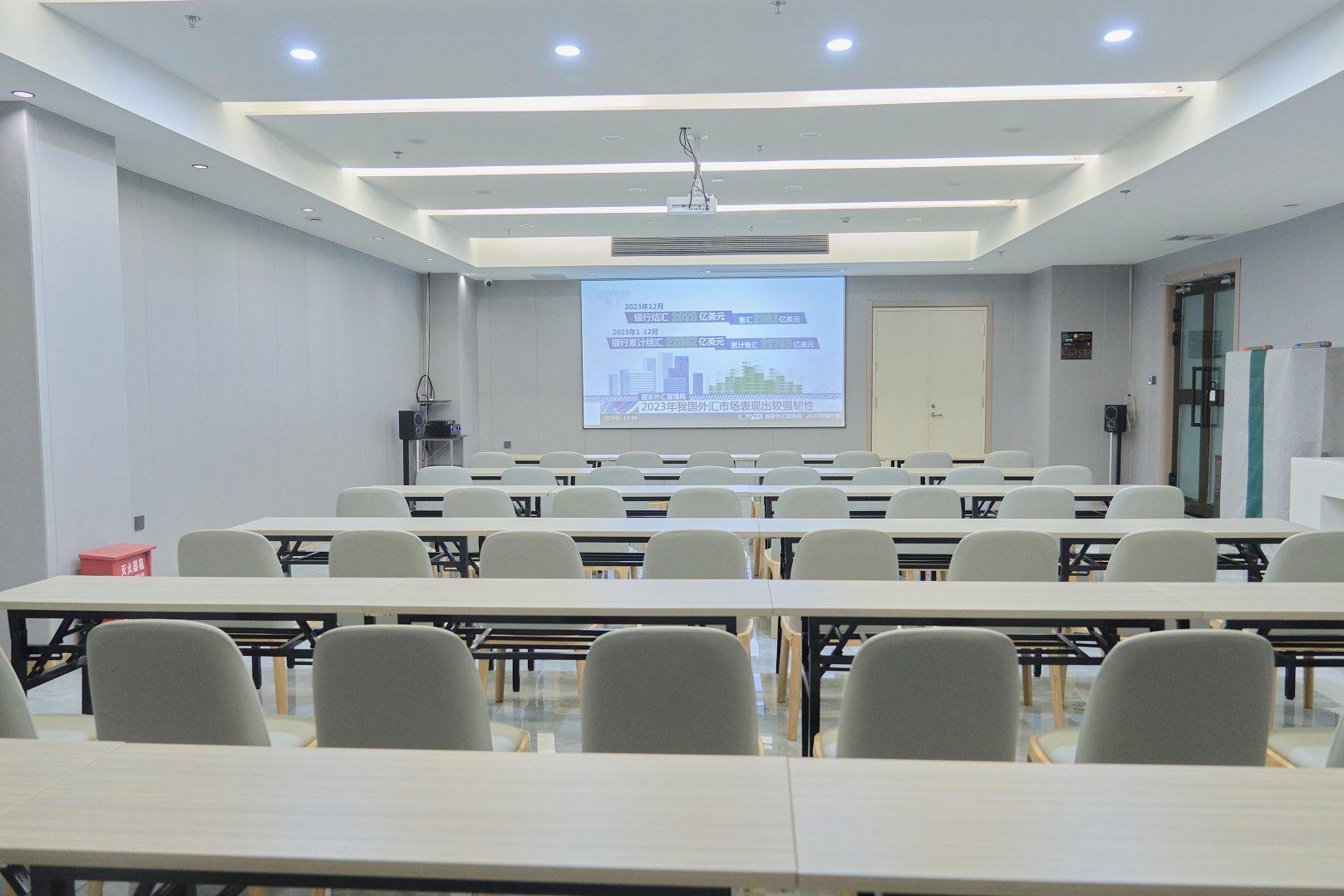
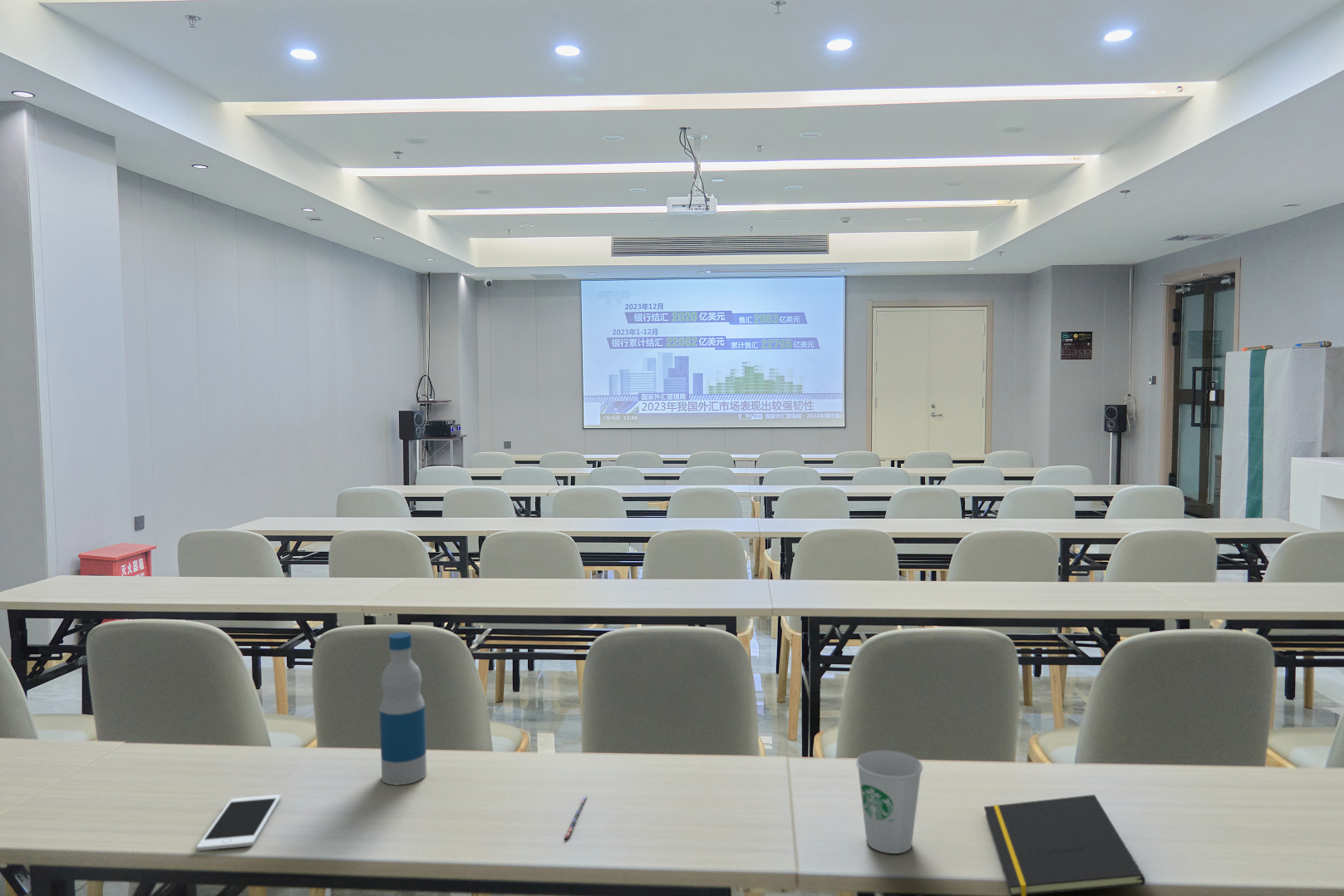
+ bottle [379,632,427,785]
+ paper cup [855,750,923,854]
+ notepad [983,794,1146,896]
+ cell phone [196,794,282,851]
+ pen [564,795,588,840]
